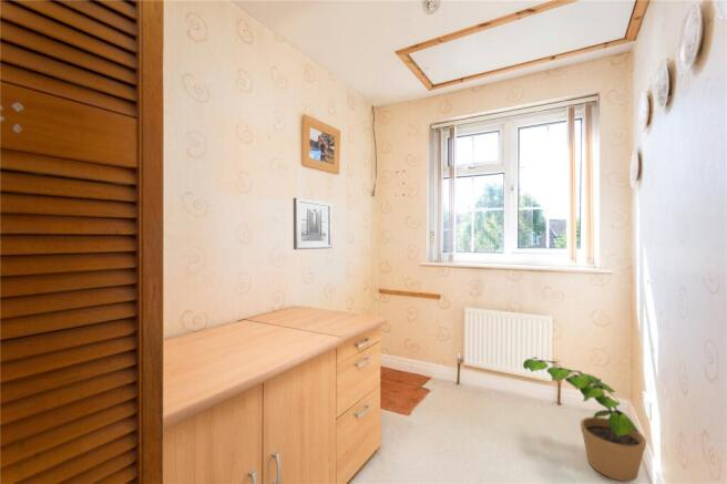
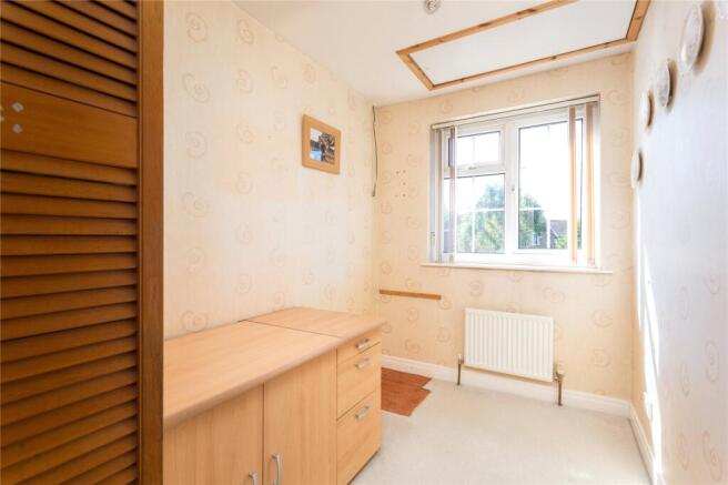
- wall art [293,197,332,250]
- potted plant [522,356,647,482]
